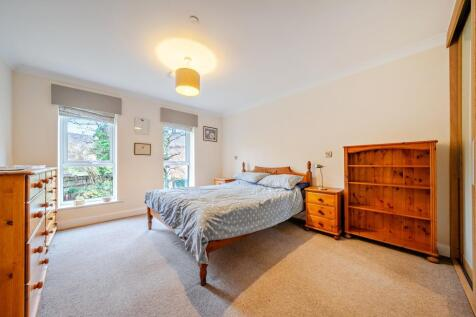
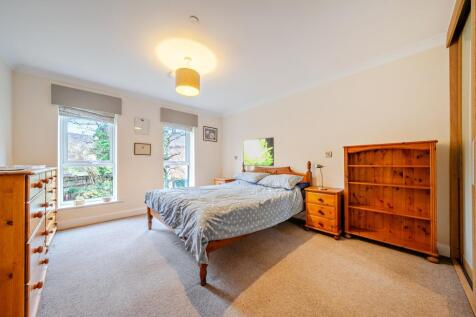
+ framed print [242,136,275,167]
